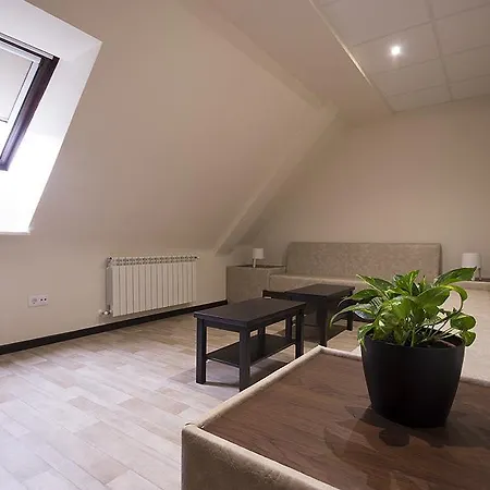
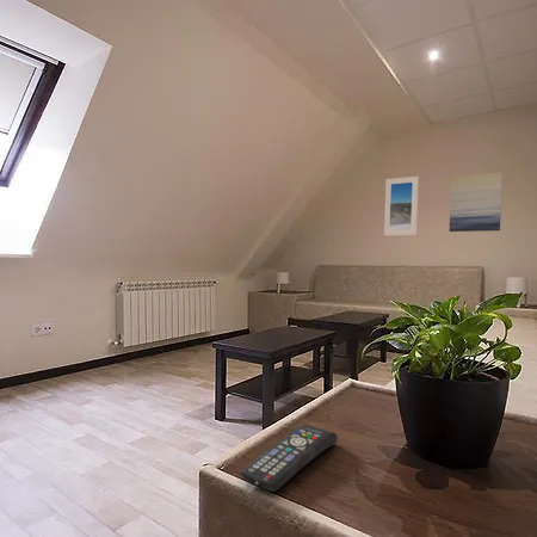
+ remote control [239,422,339,493]
+ wall art [448,171,504,233]
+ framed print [383,175,420,236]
